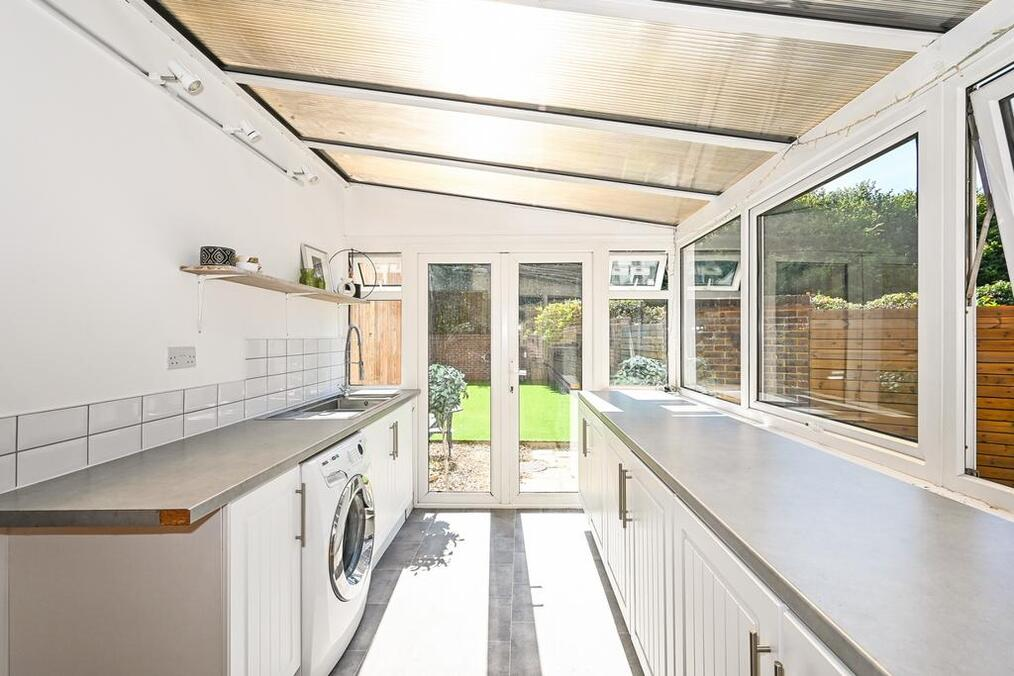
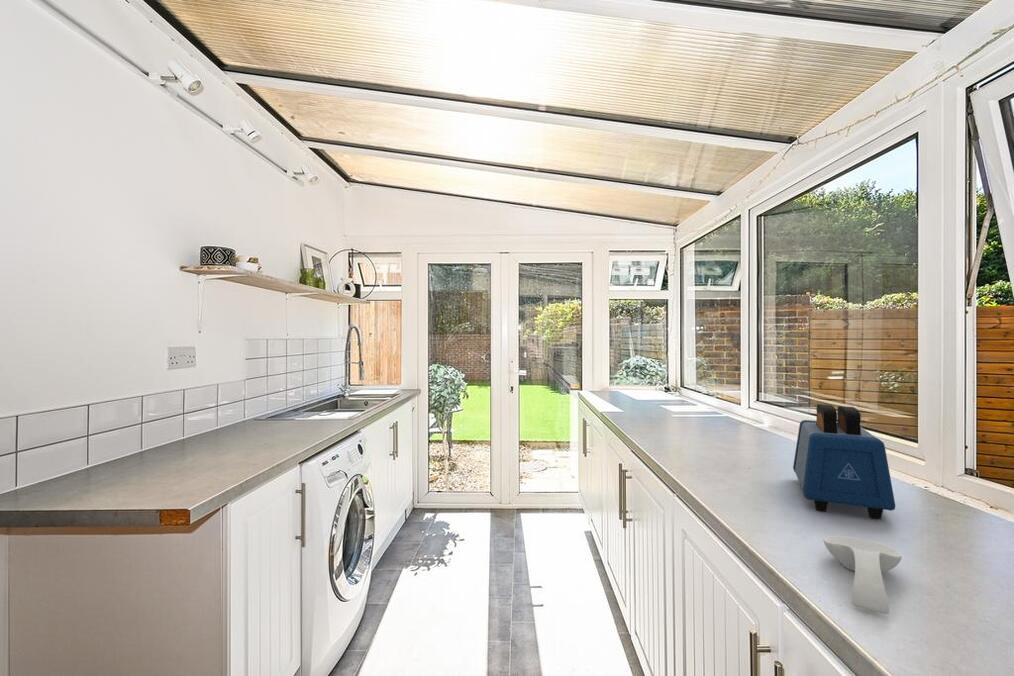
+ toaster [792,403,896,521]
+ spoon rest [822,535,903,615]
